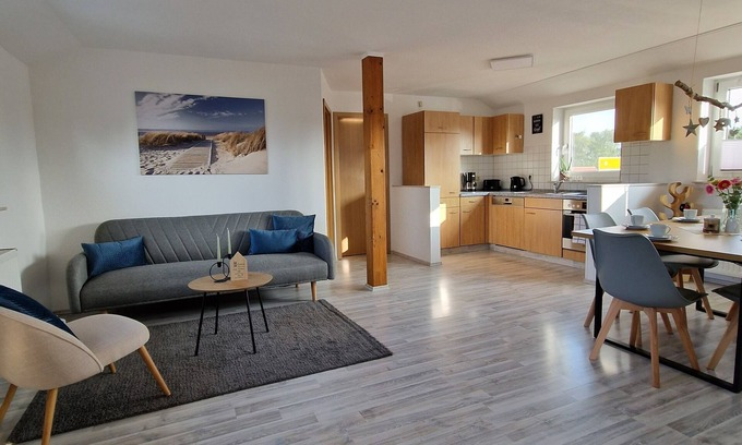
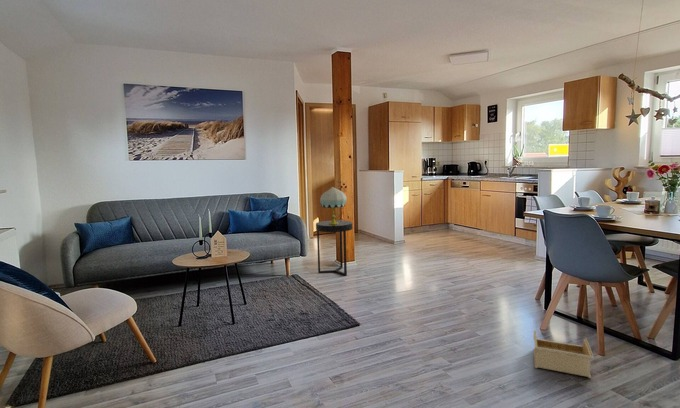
+ table lamp [319,186,348,224]
+ storage bin [533,330,595,379]
+ side table [315,219,354,277]
